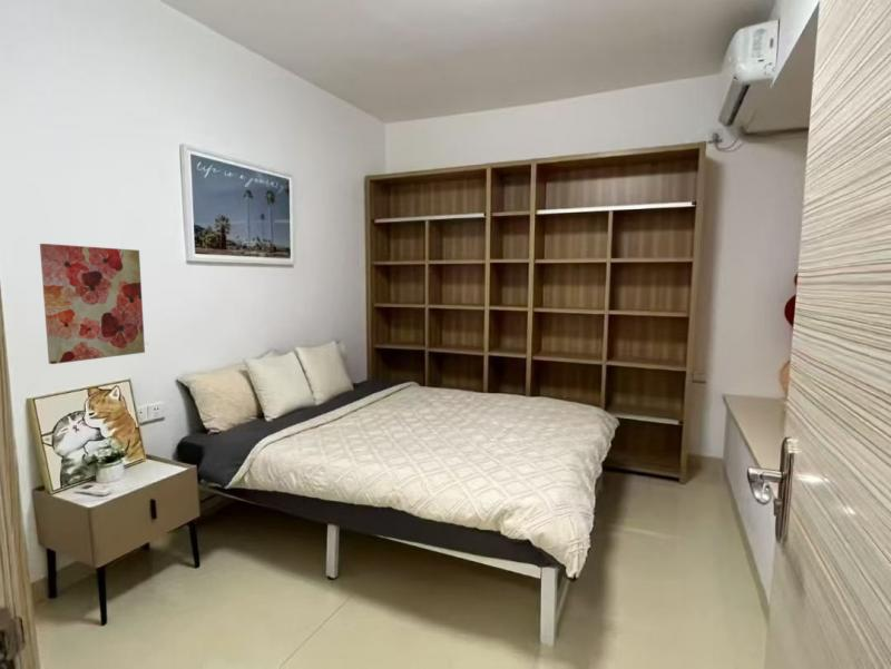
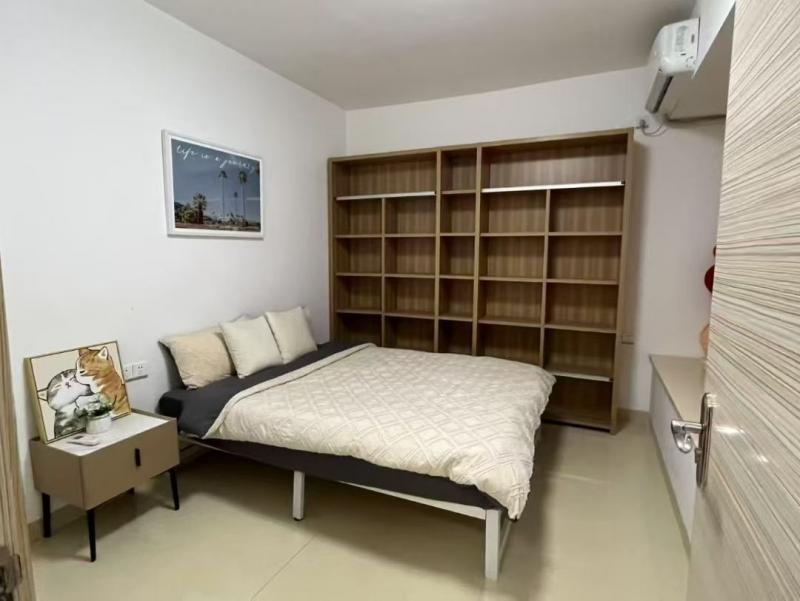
- wall art [39,243,146,365]
